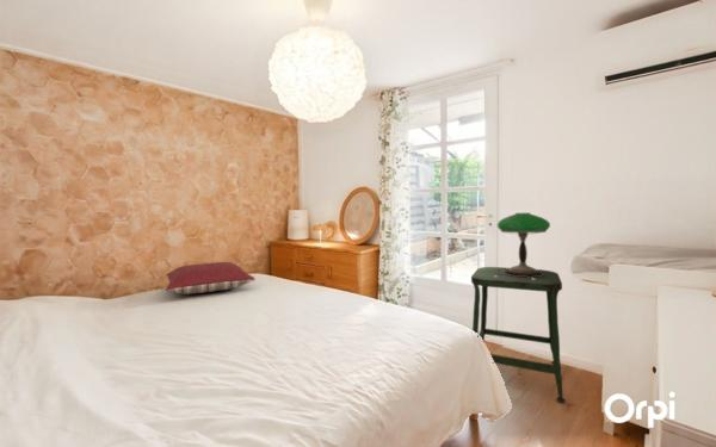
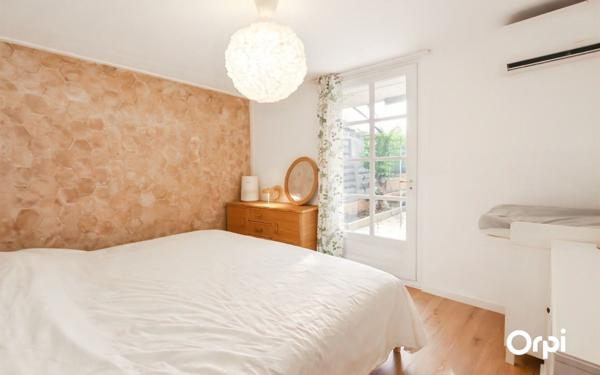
- stool [470,266,567,403]
- table lamp [496,212,551,278]
- pillow [165,261,257,296]
